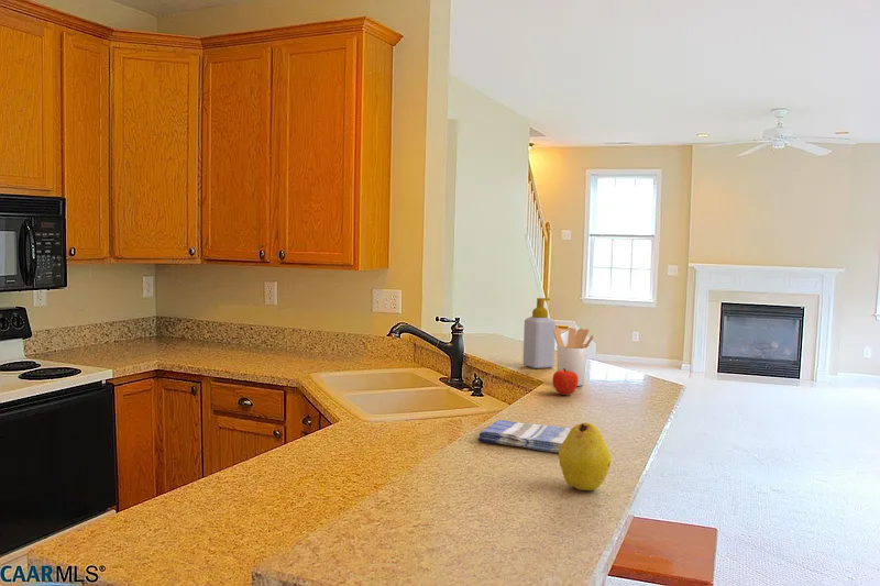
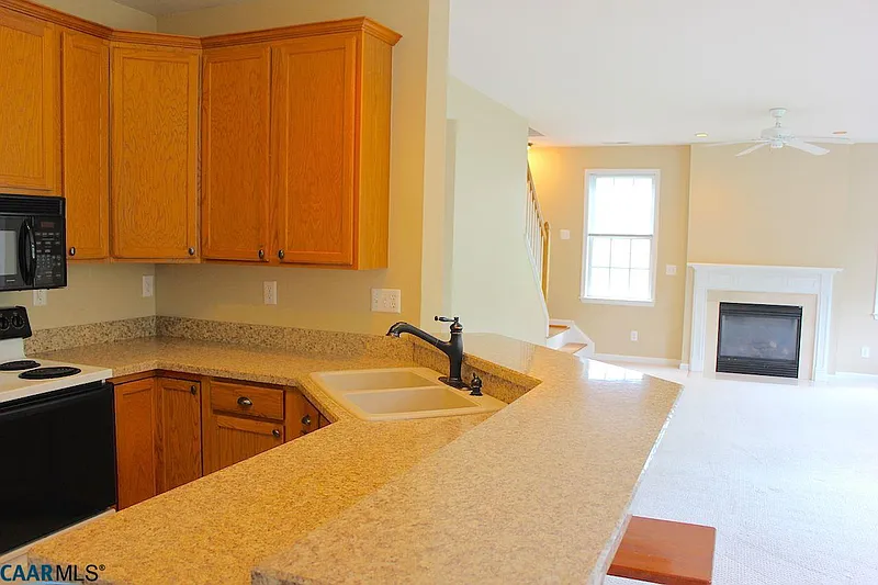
- fruit [551,368,578,396]
- utensil holder [553,325,594,387]
- dish towel [476,419,572,453]
- soap bottle [522,297,557,369]
- fruit [558,421,612,491]
